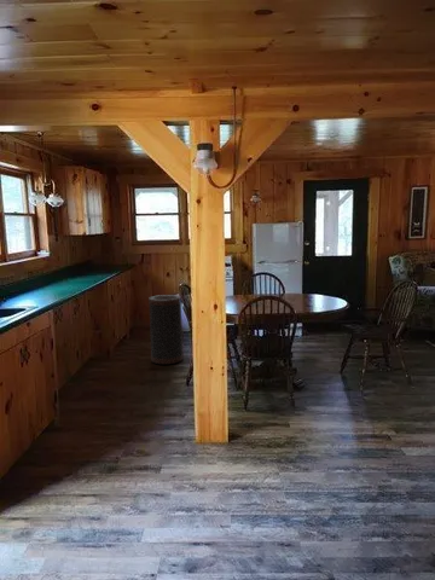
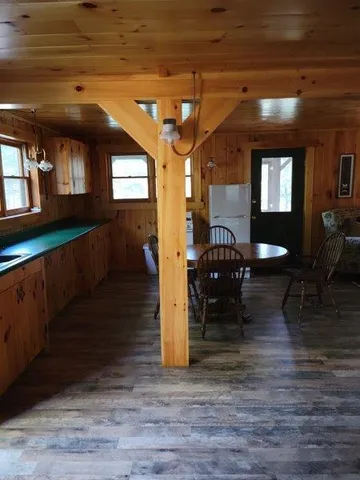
- trash can [147,294,185,365]
